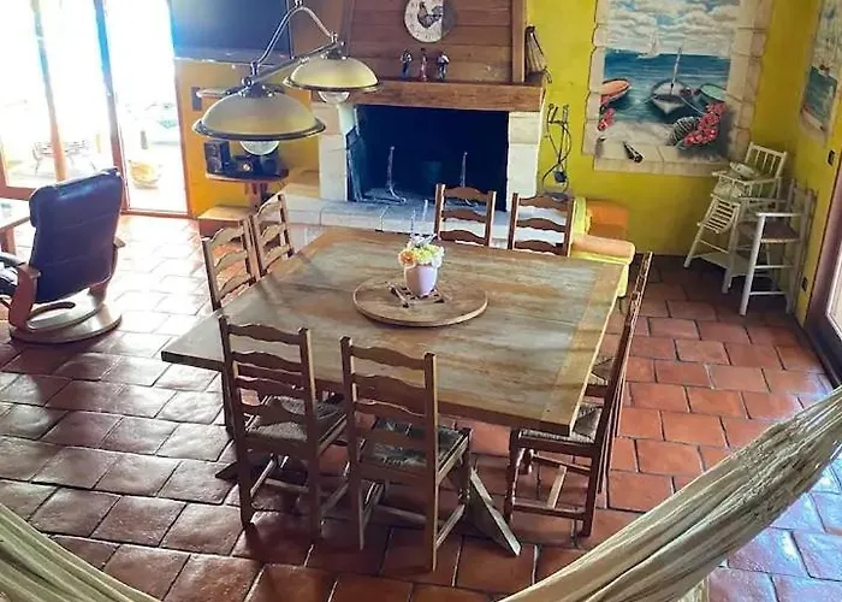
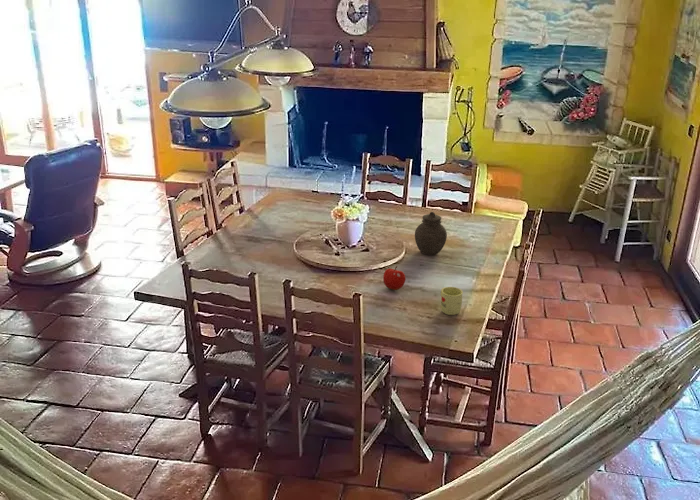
+ fruit [382,265,406,291]
+ jar [414,211,448,256]
+ mug [440,286,464,316]
